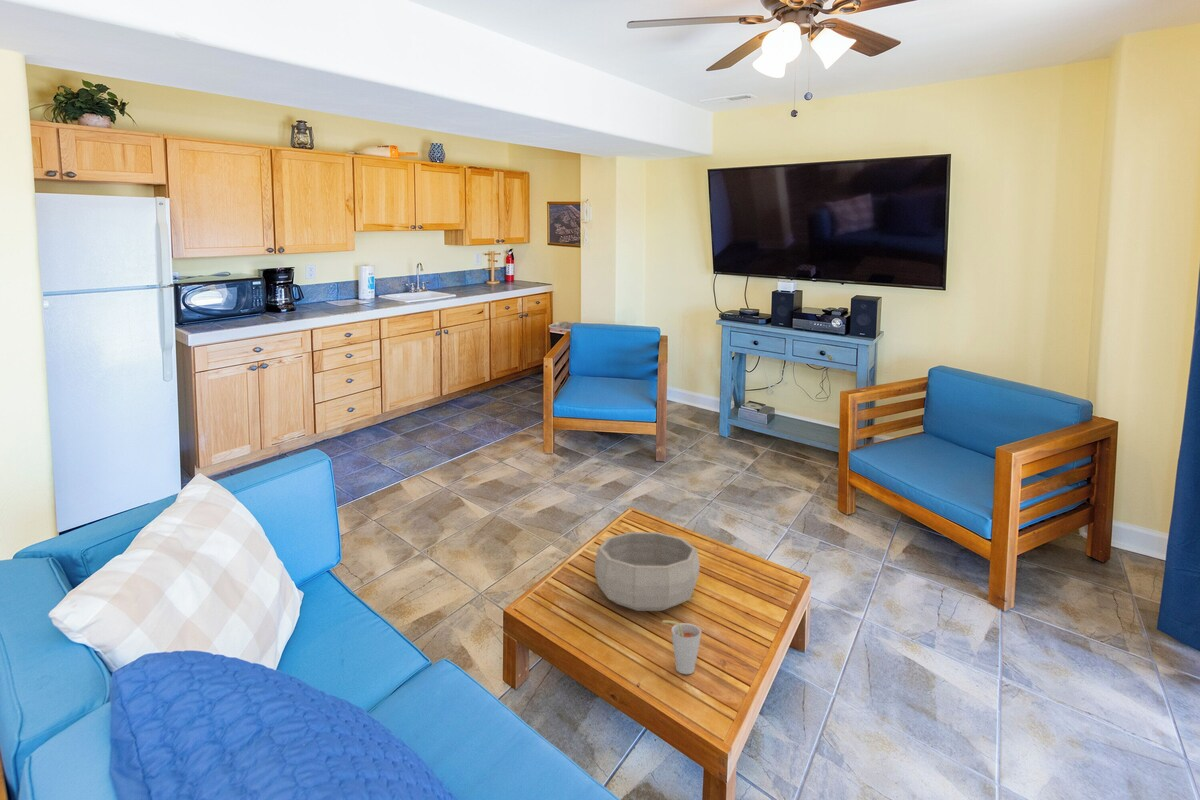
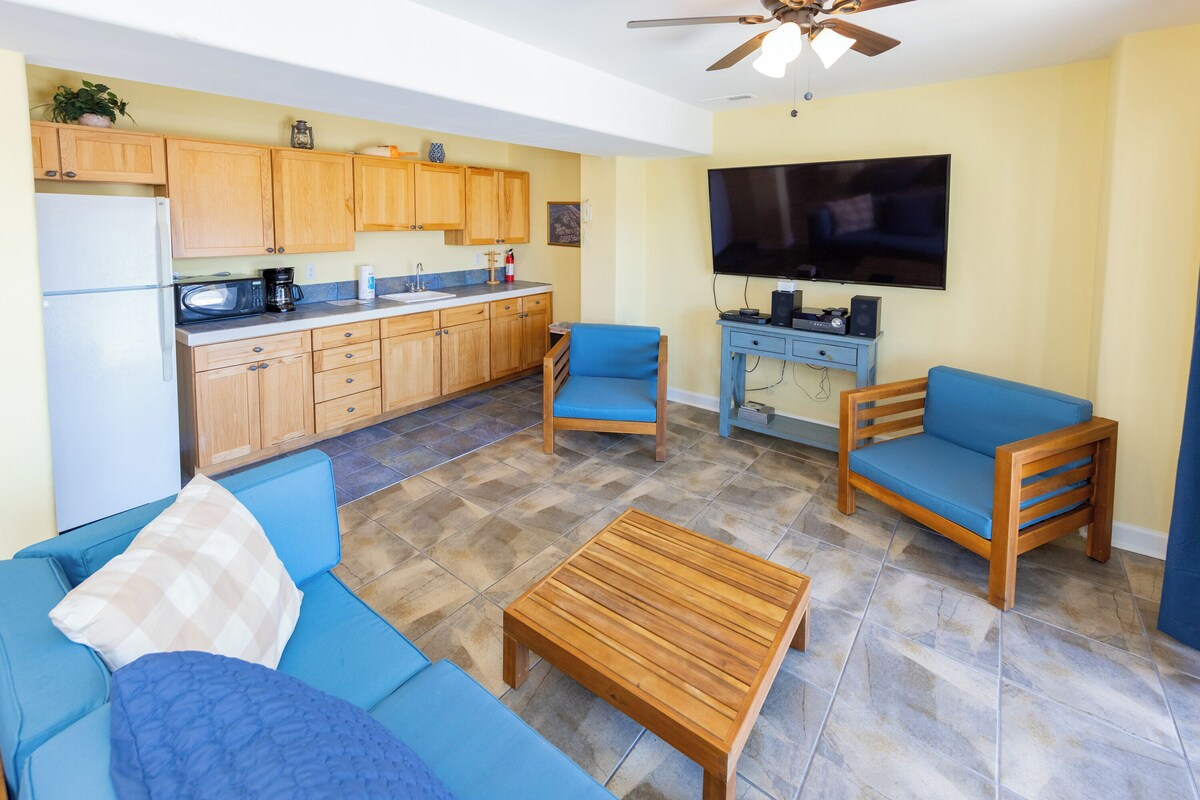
- cup [662,619,702,675]
- decorative bowl [593,531,701,612]
